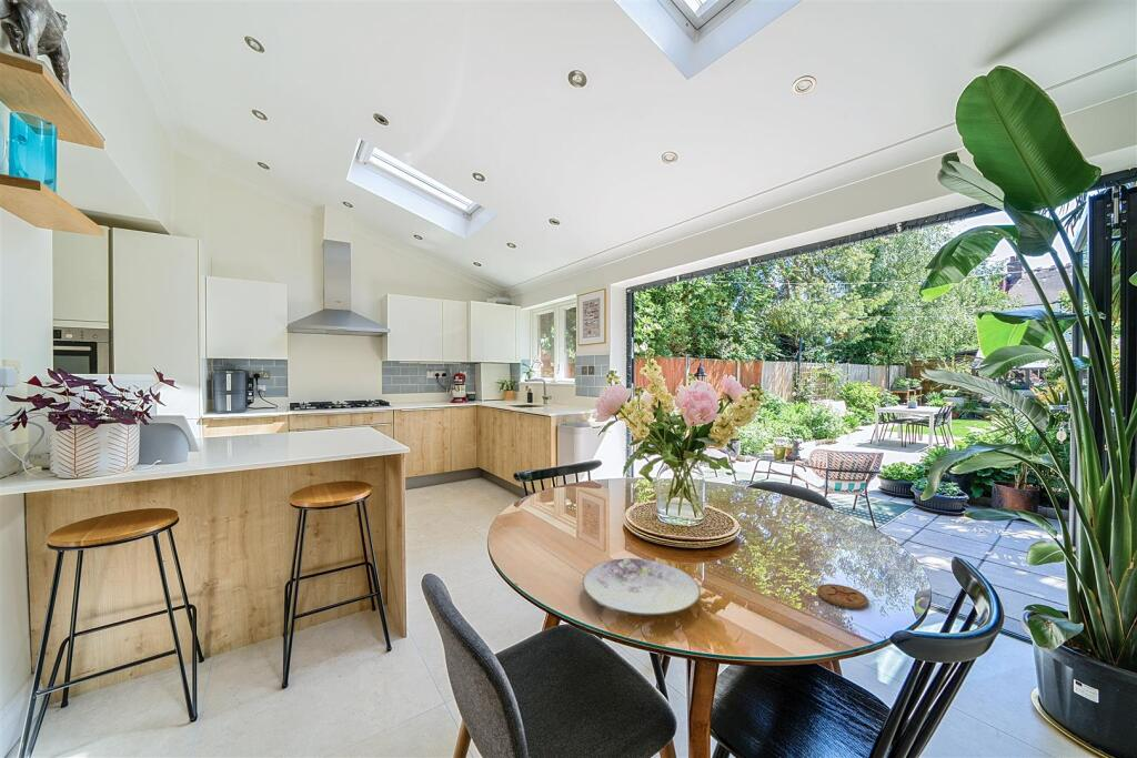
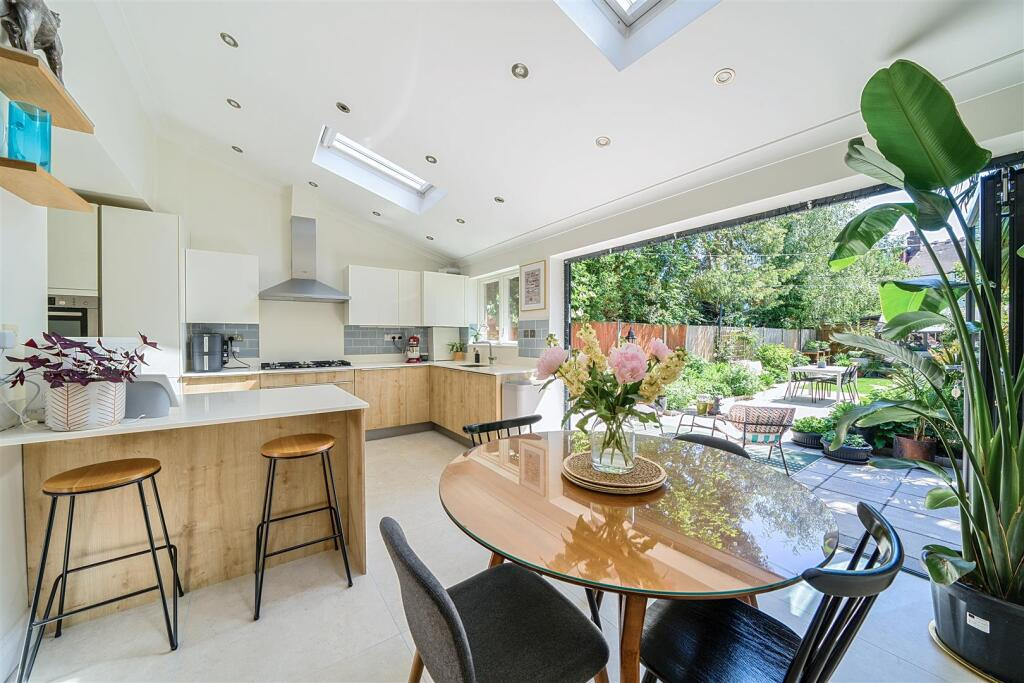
- coaster [816,583,869,609]
- plate [582,557,702,616]
